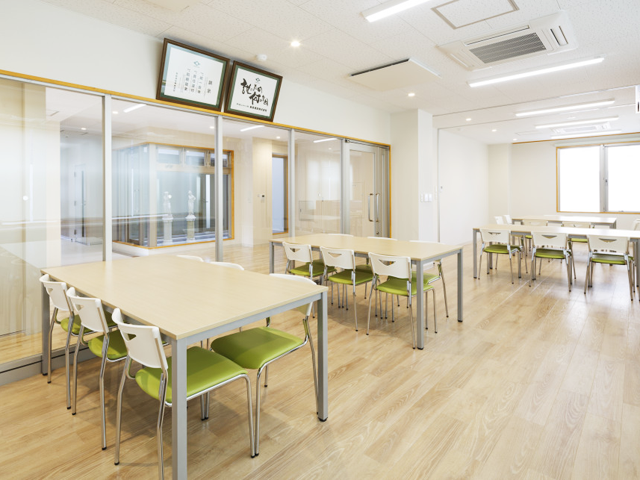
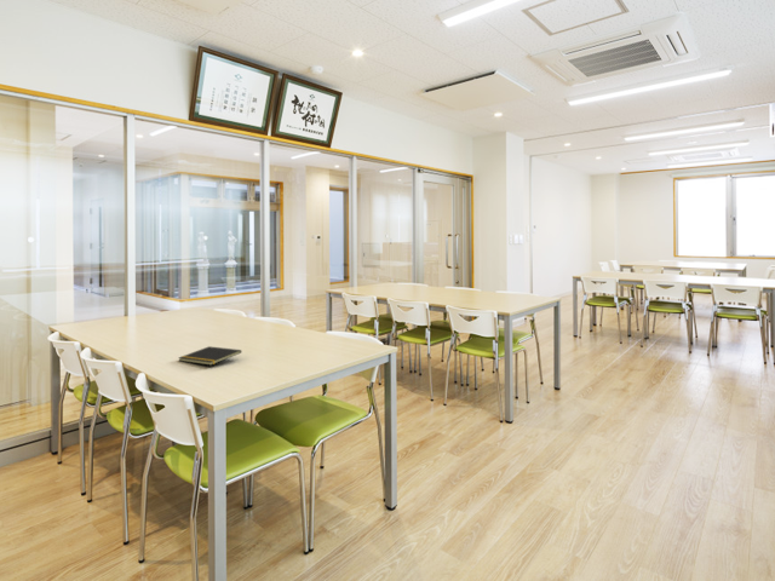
+ notepad [177,345,242,367]
